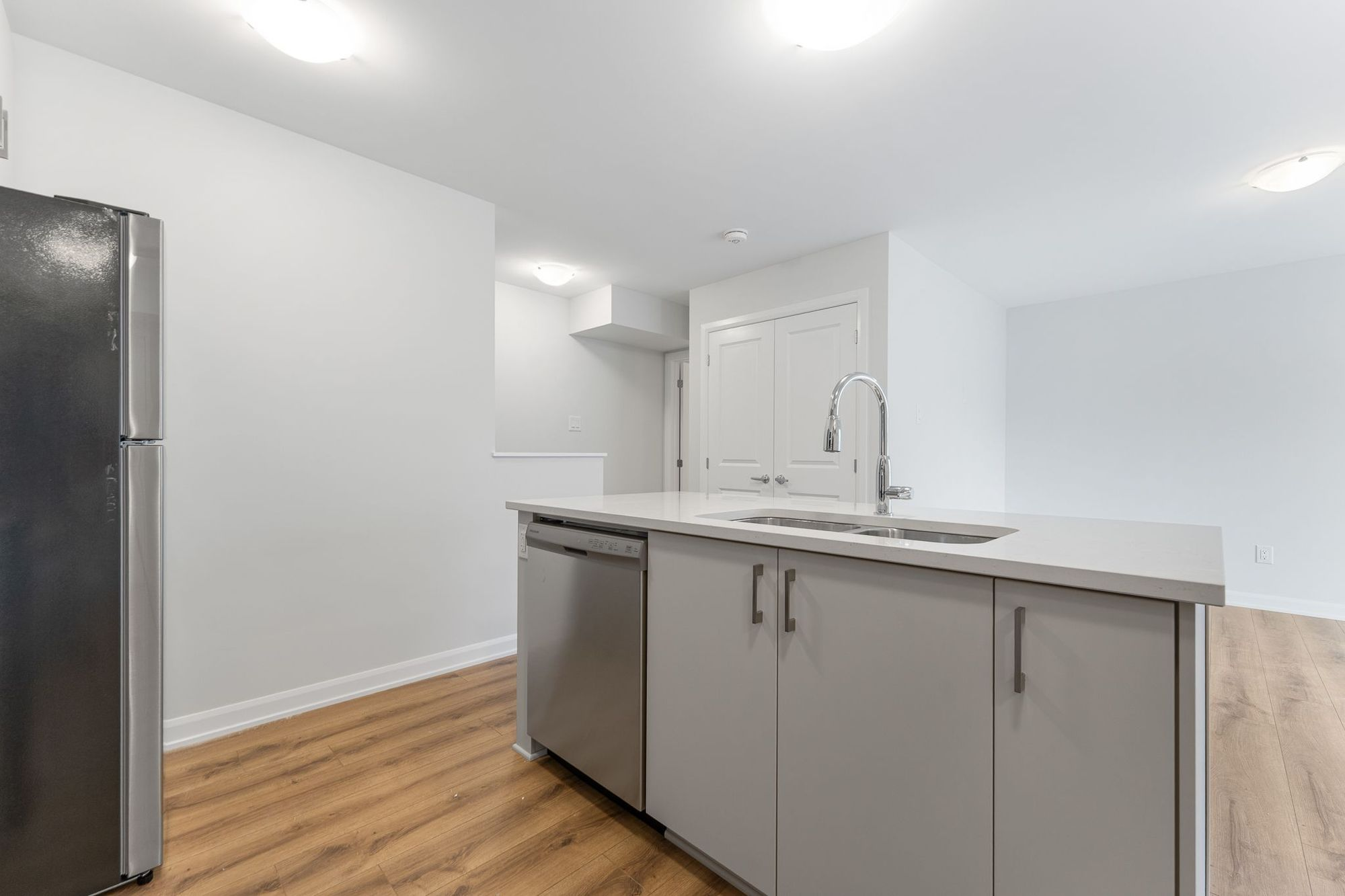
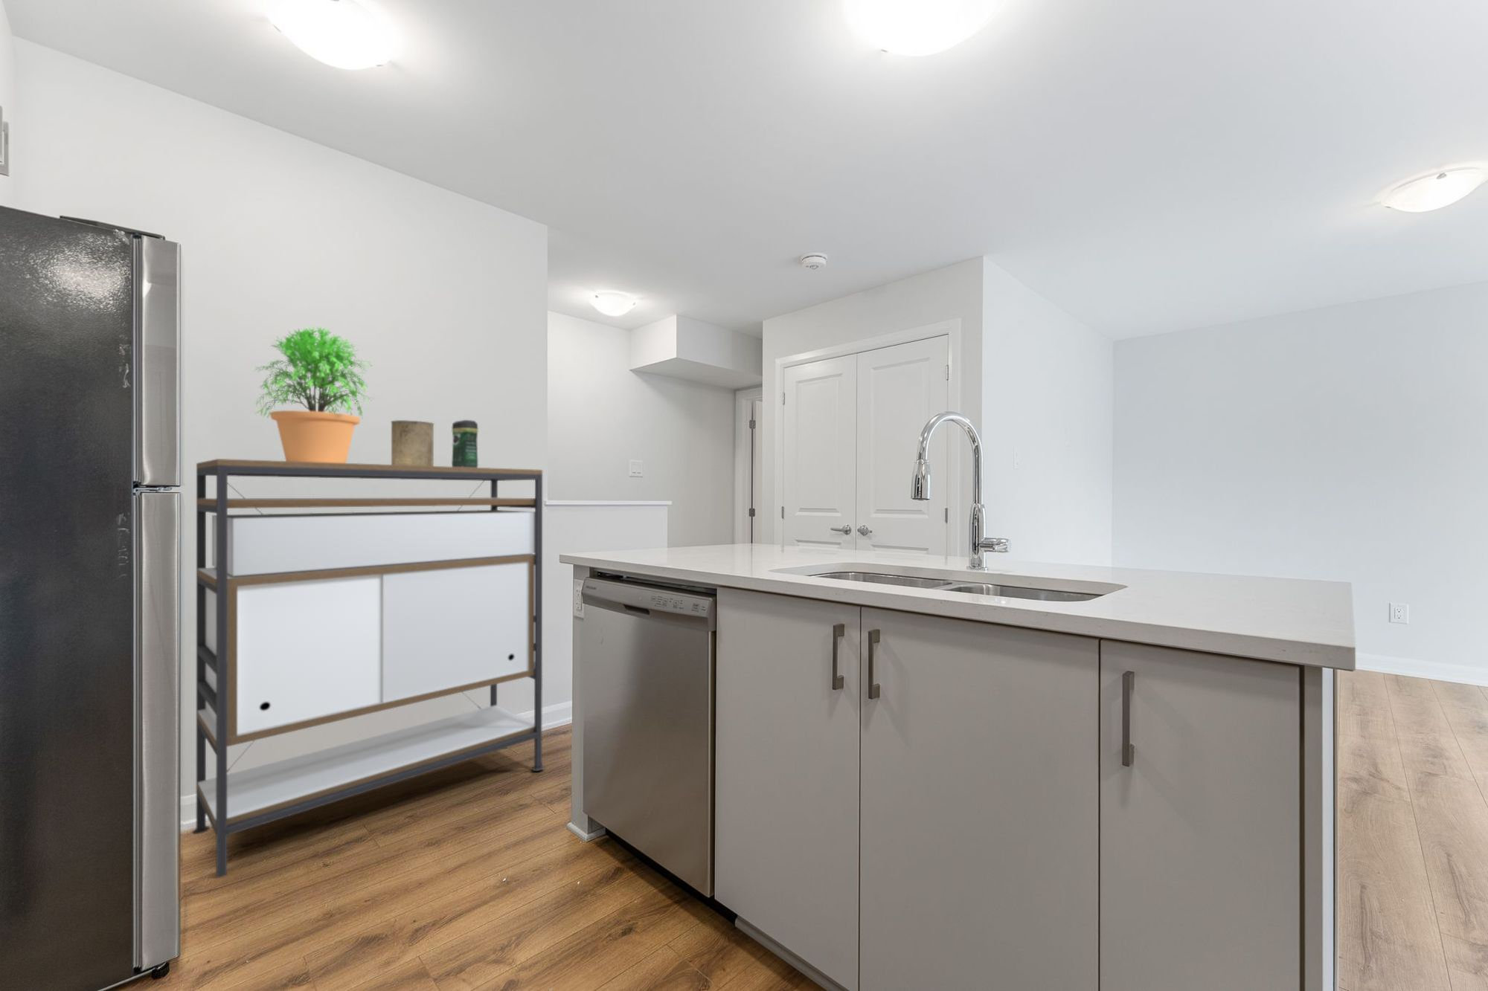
+ potted plant [253,325,374,463]
+ shelving unit [191,458,544,879]
+ coffee jar [451,419,479,468]
+ tin can [389,419,435,466]
